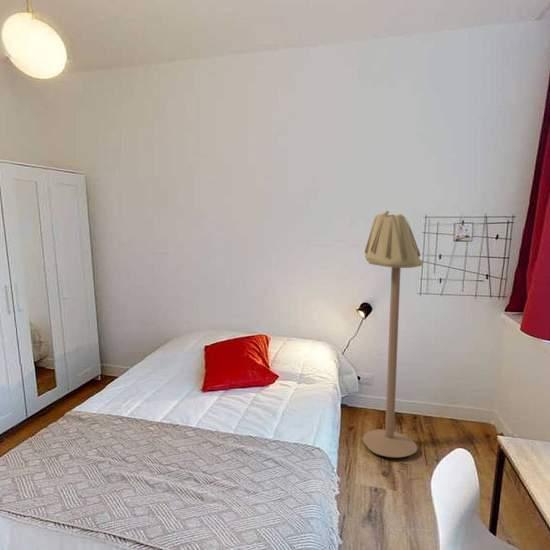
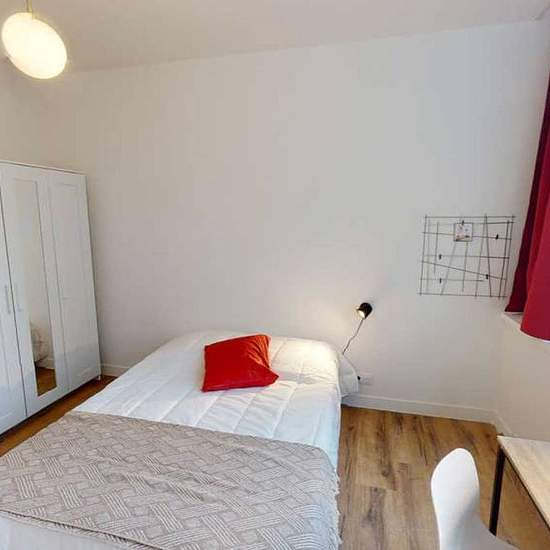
- floor lamp [361,210,424,458]
